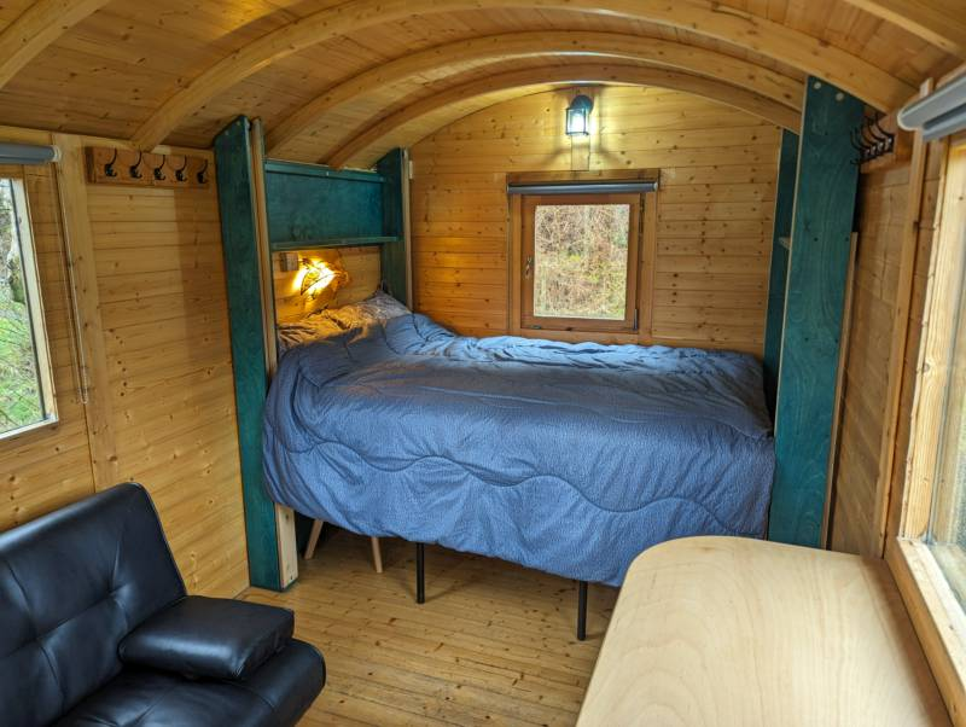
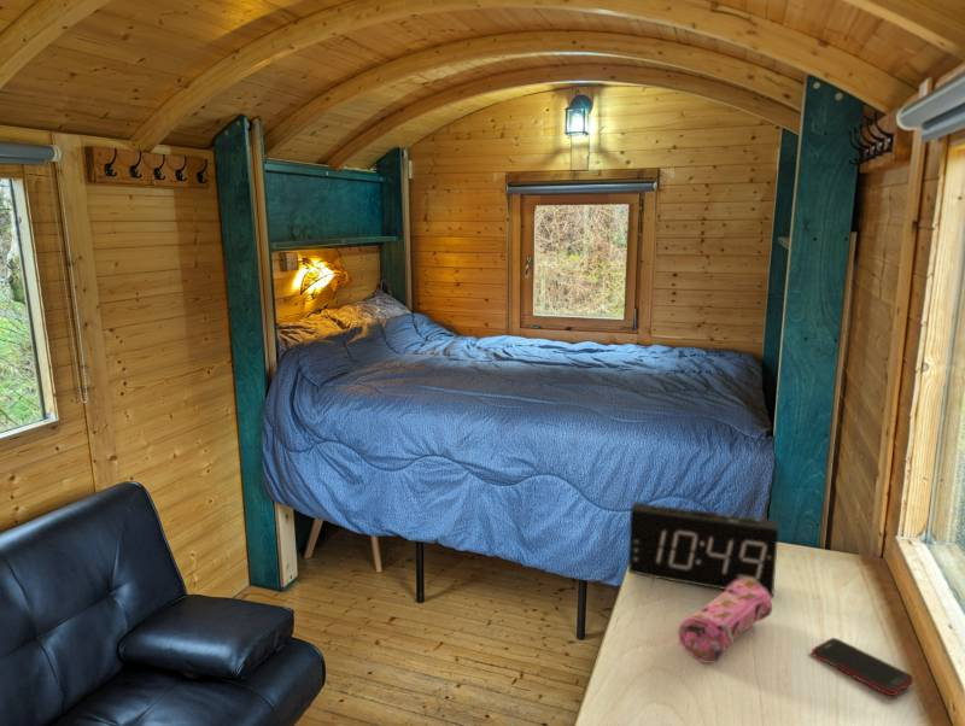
+ cell phone [811,637,914,697]
+ alarm clock [627,500,779,599]
+ pencil case [677,579,773,664]
